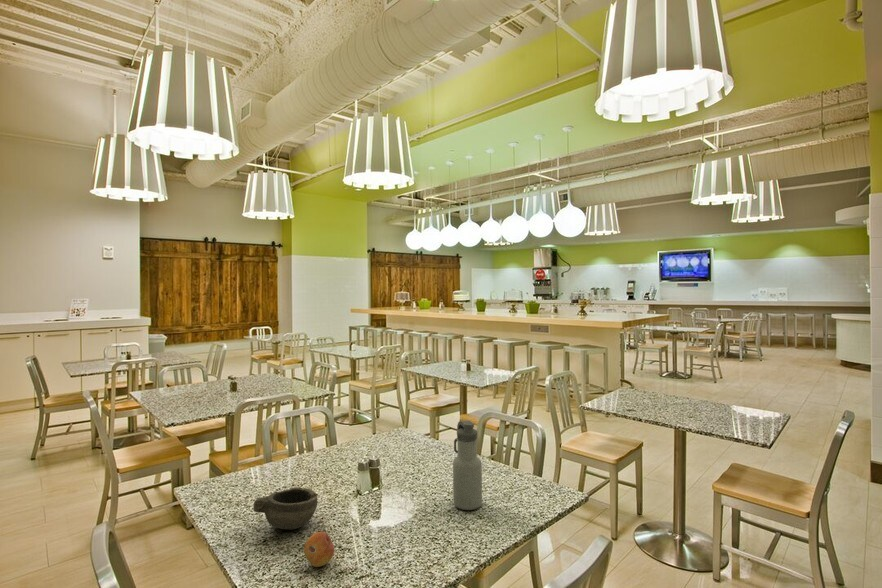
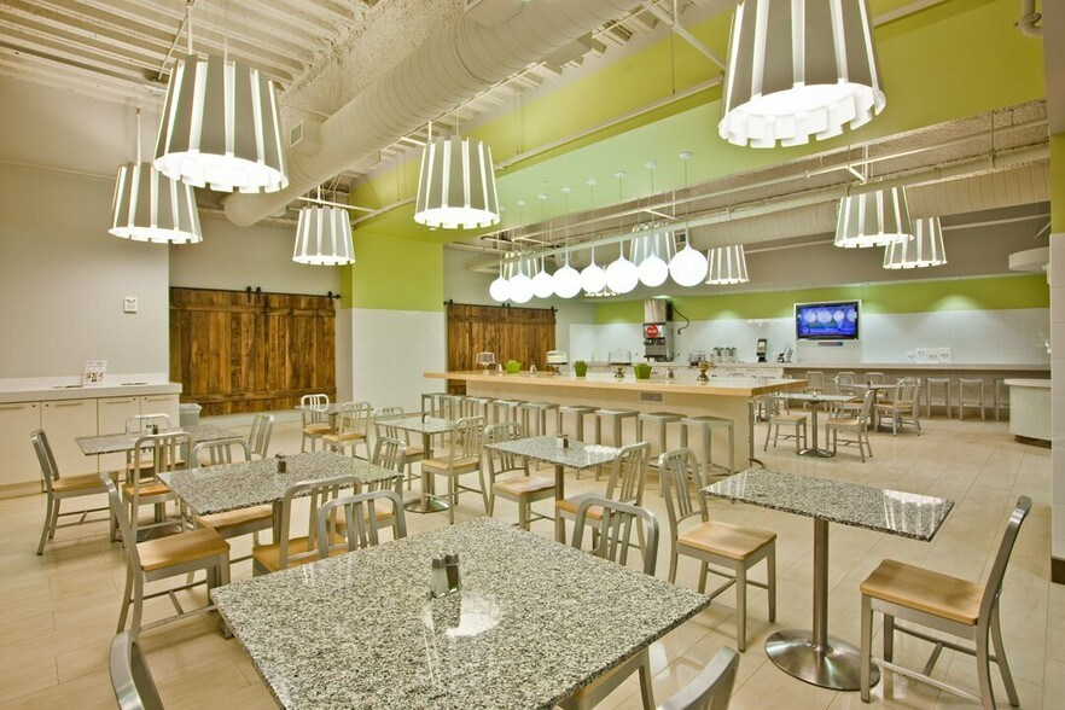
- water bottle [452,419,483,511]
- fruit [303,531,335,568]
- bowl [253,487,318,530]
